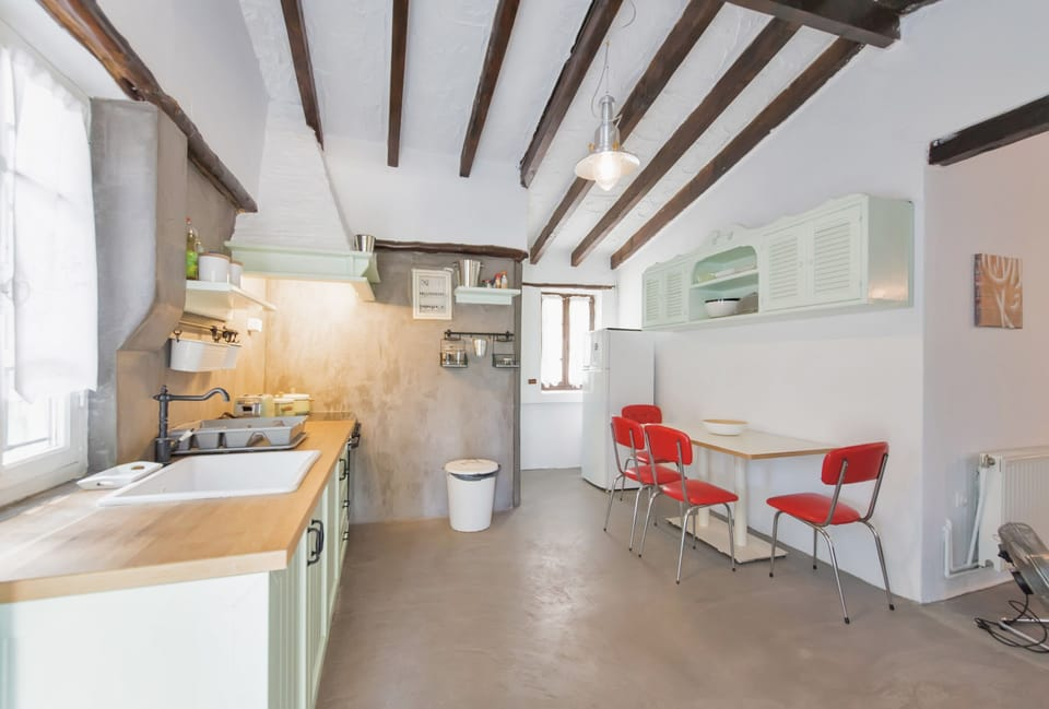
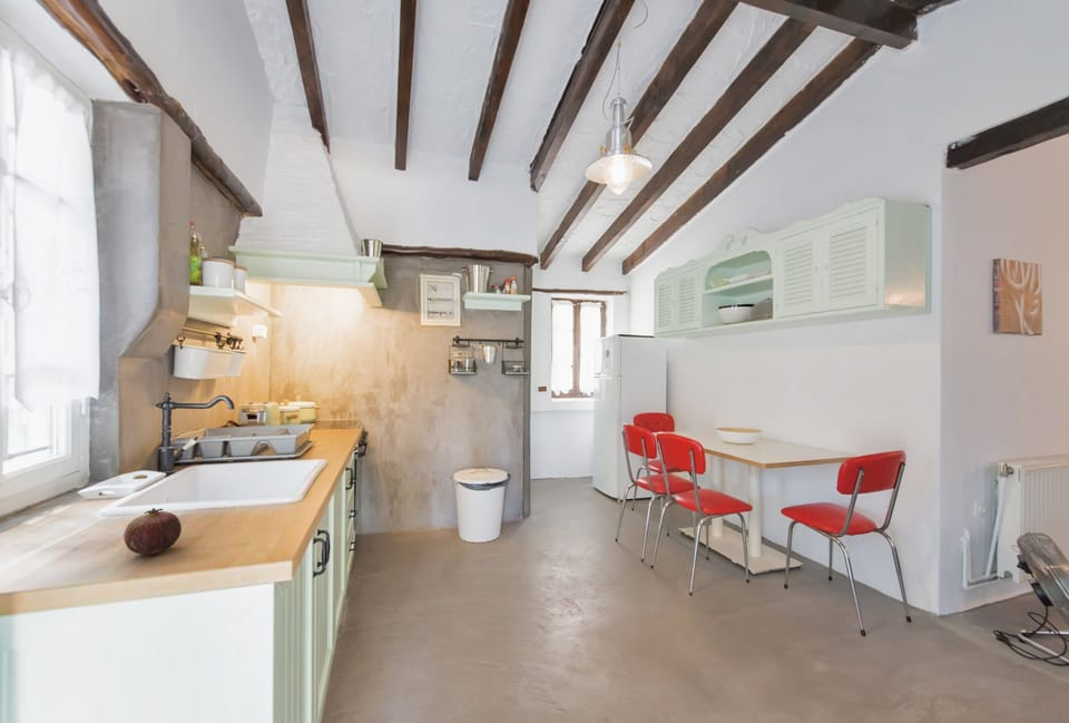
+ fruit [122,507,183,555]
